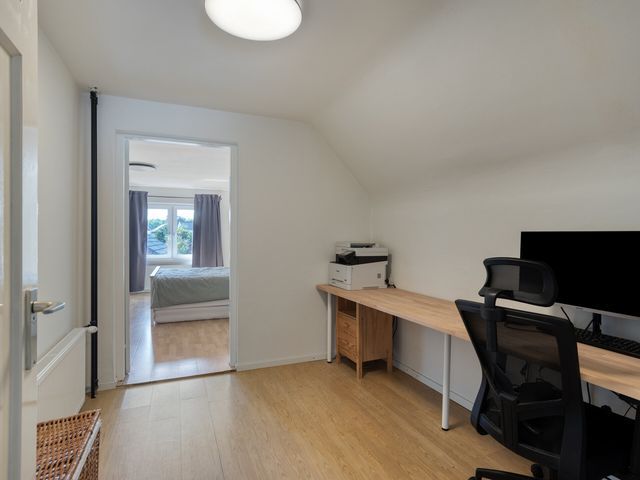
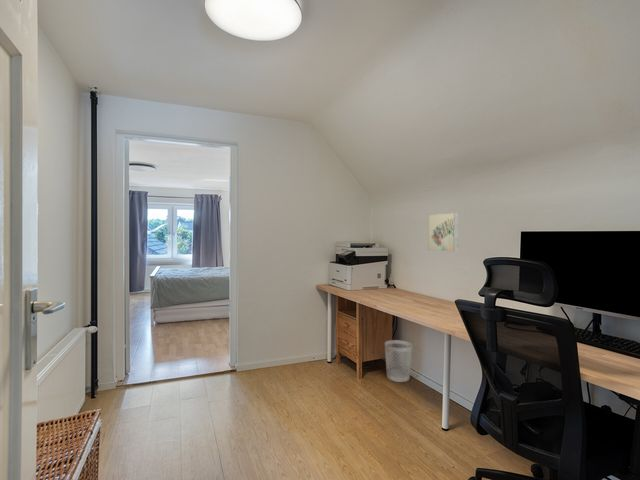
+ wall art [427,211,460,253]
+ wastebasket [384,339,413,383]
